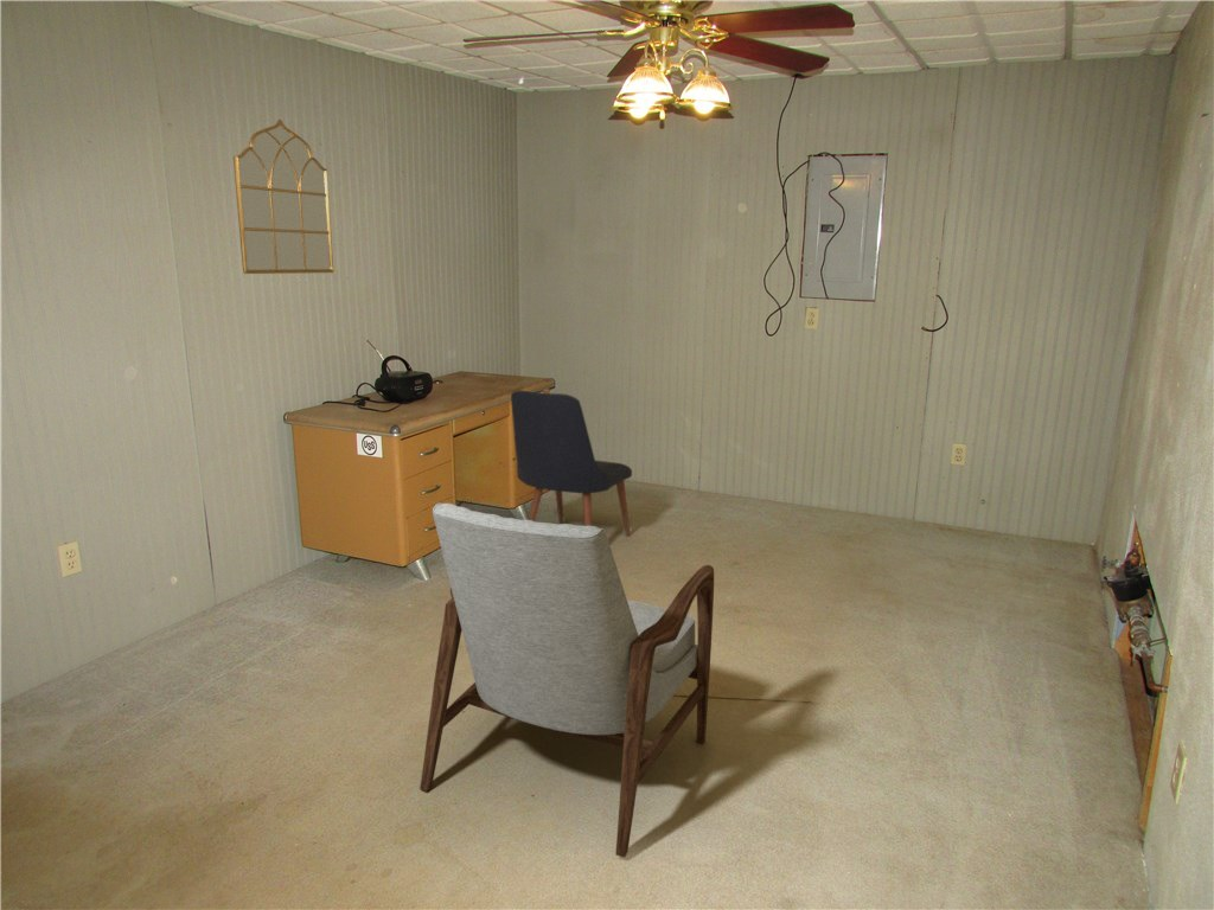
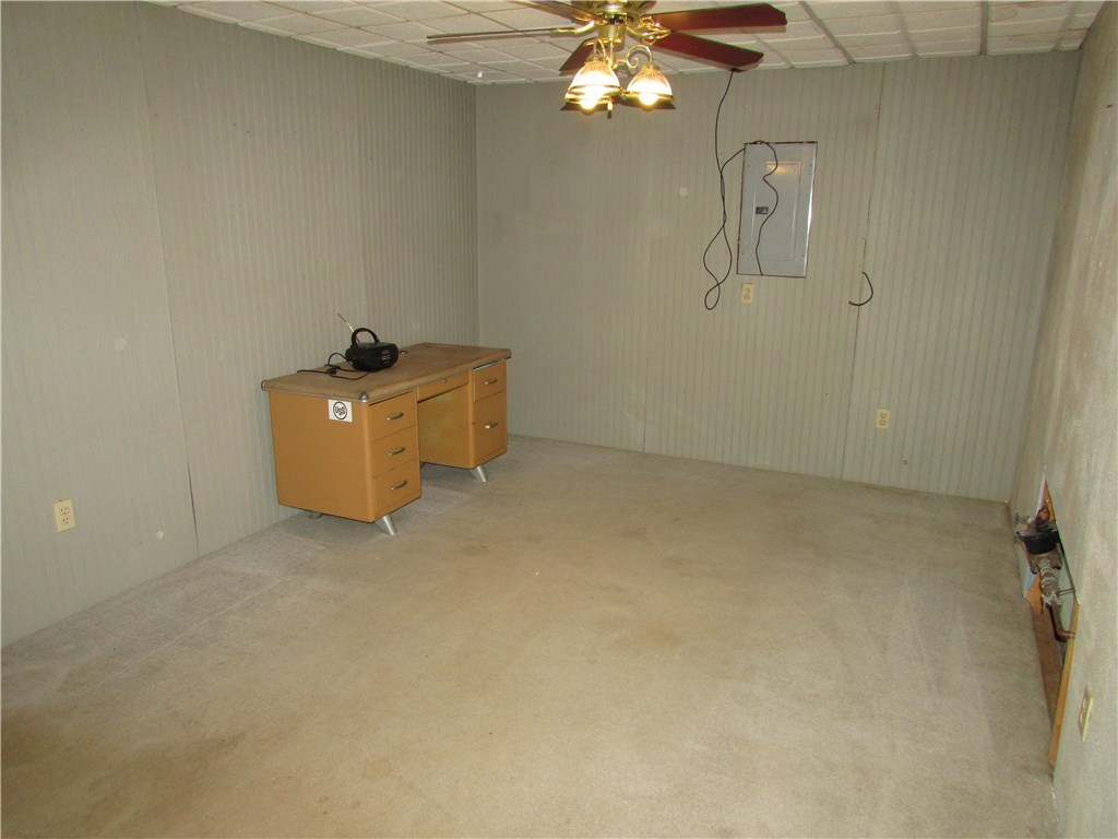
- armchair [418,501,715,859]
- chair [510,390,633,538]
- mirror [232,118,334,275]
